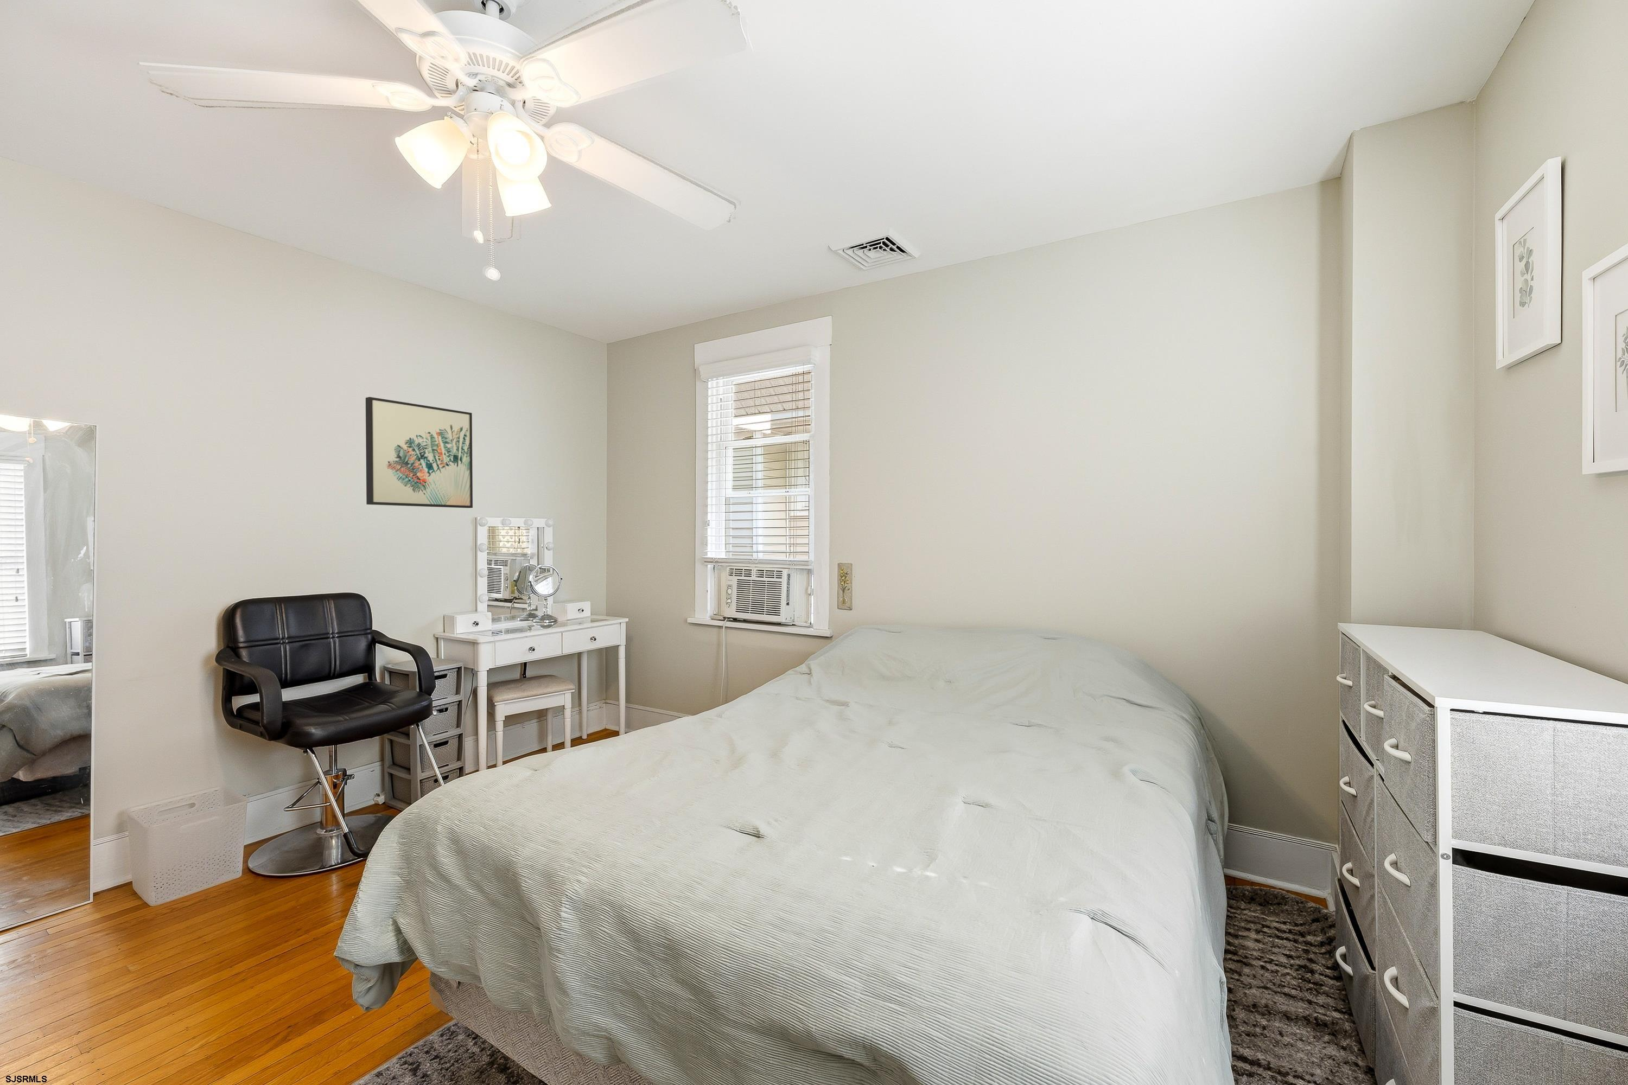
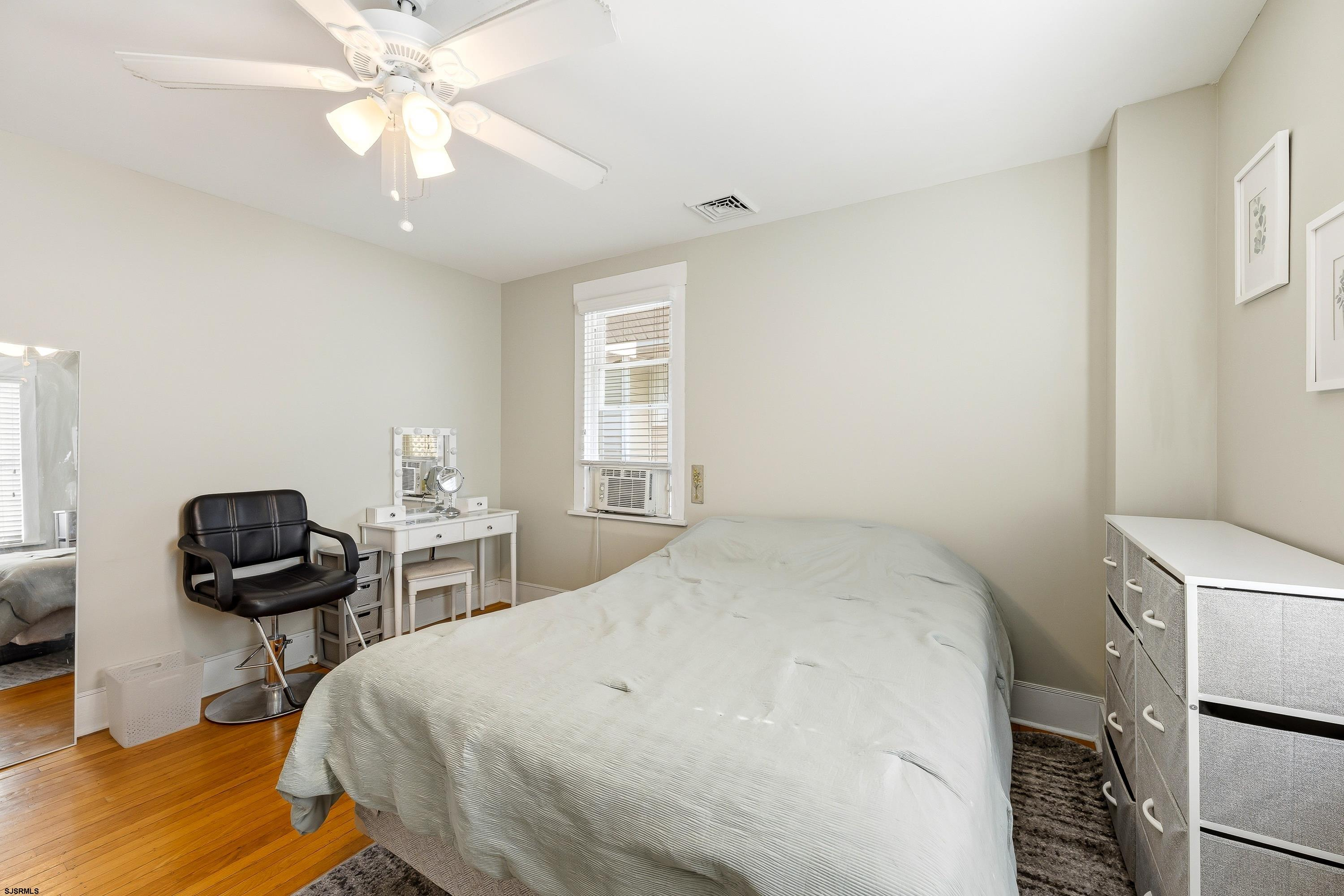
- wall art [366,396,474,509]
